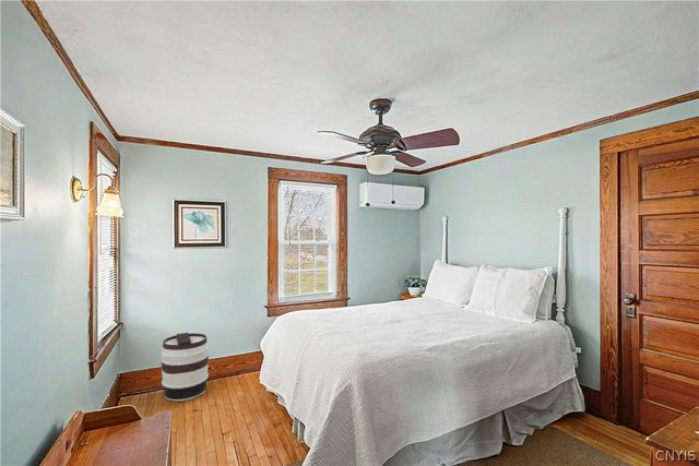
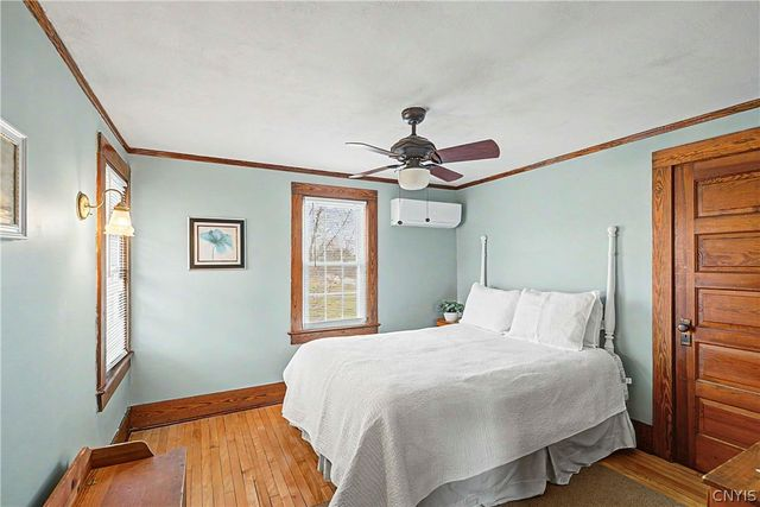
- barrel [159,332,210,403]
